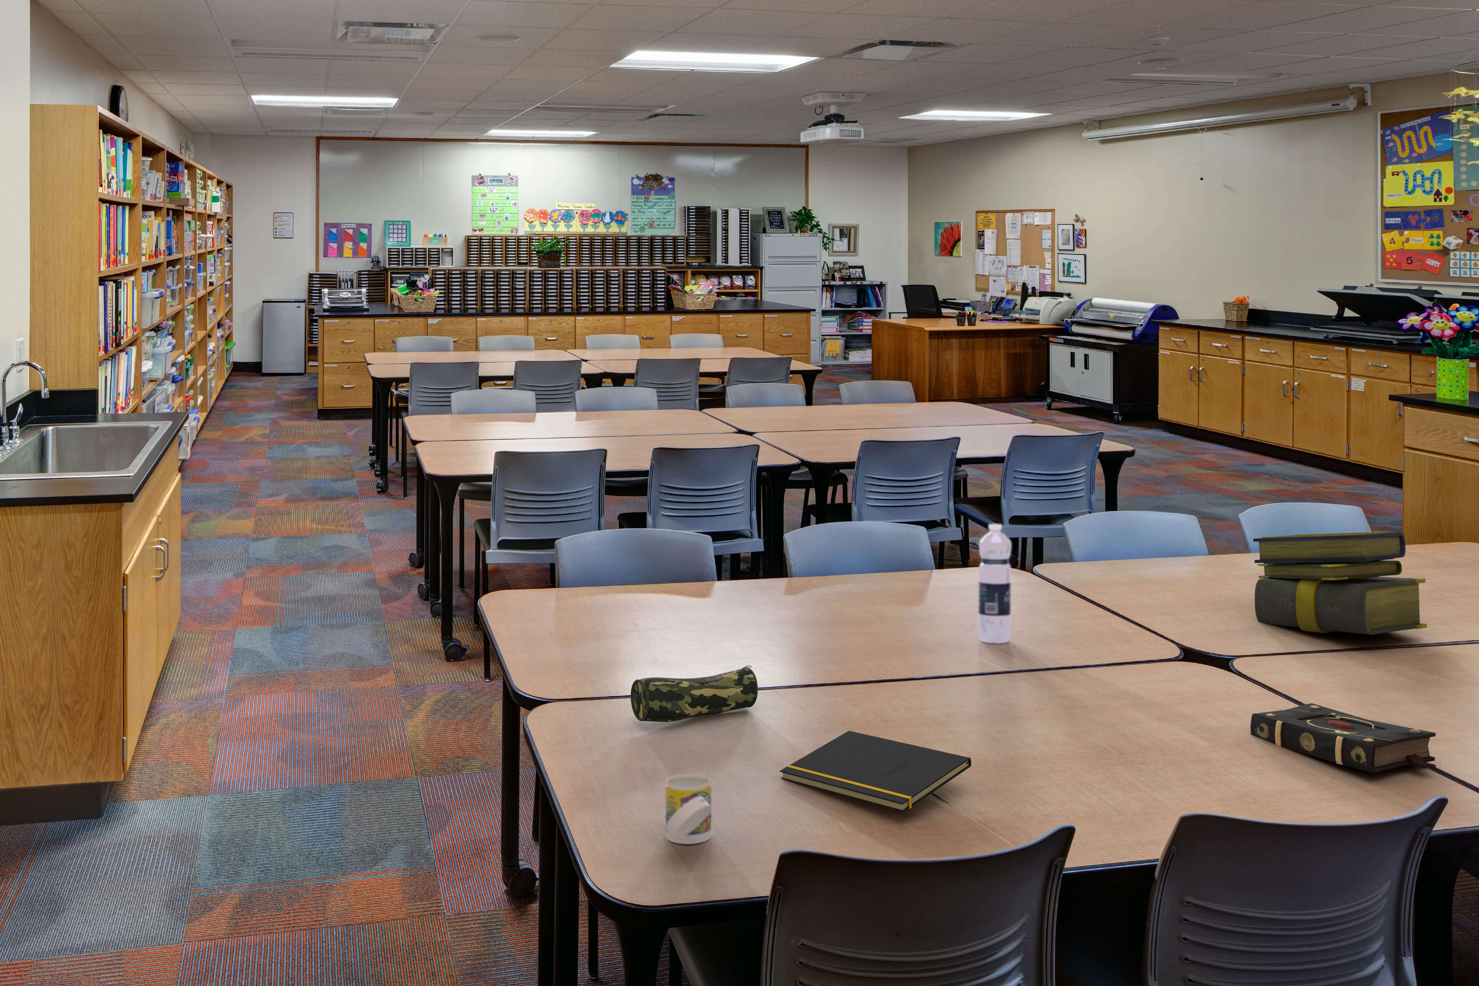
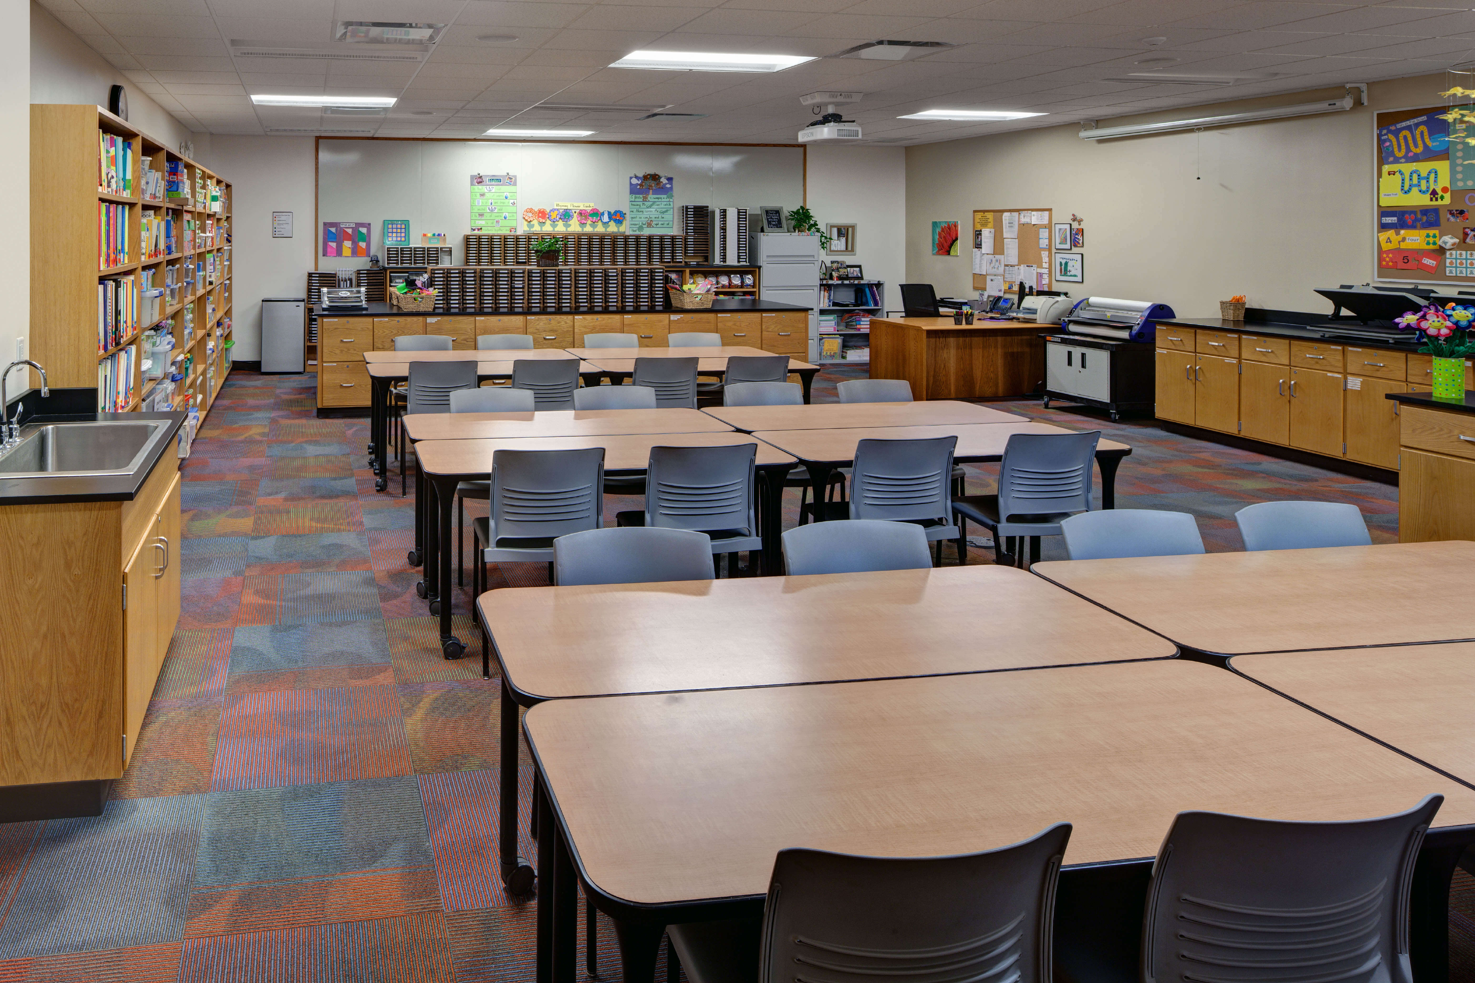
- cup [665,774,712,844]
- stack of books [1253,532,1427,635]
- water bottle [978,524,1011,644]
- book [1250,703,1436,774]
- pencil case [631,665,758,722]
- notepad [779,731,972,813]
